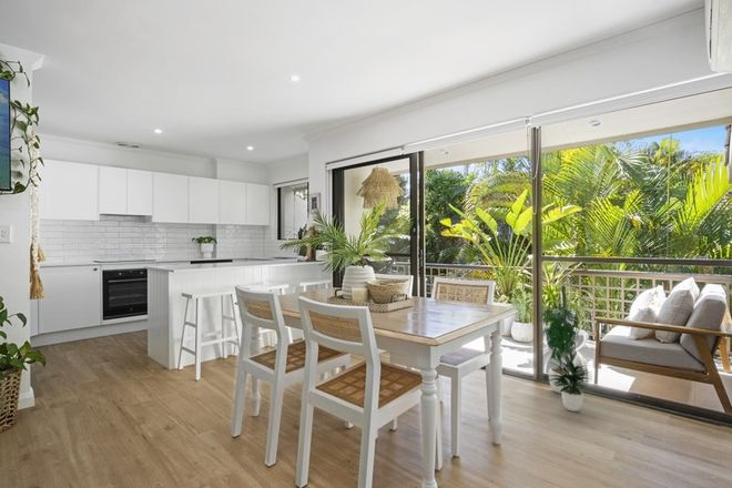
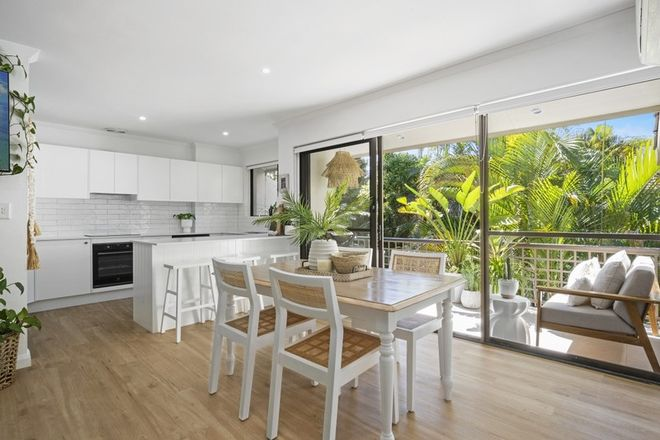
- potted plant [539,301,594,413]
